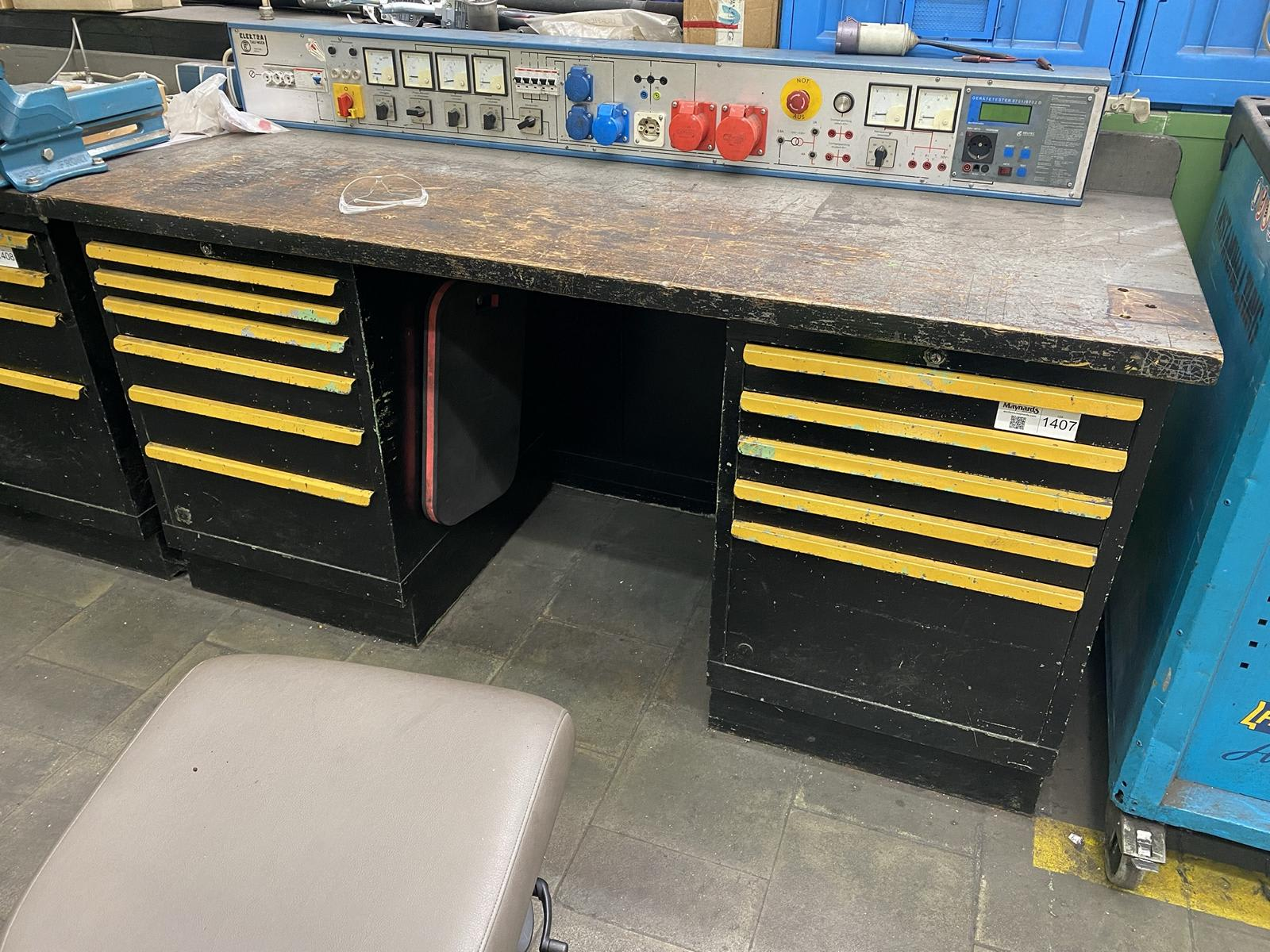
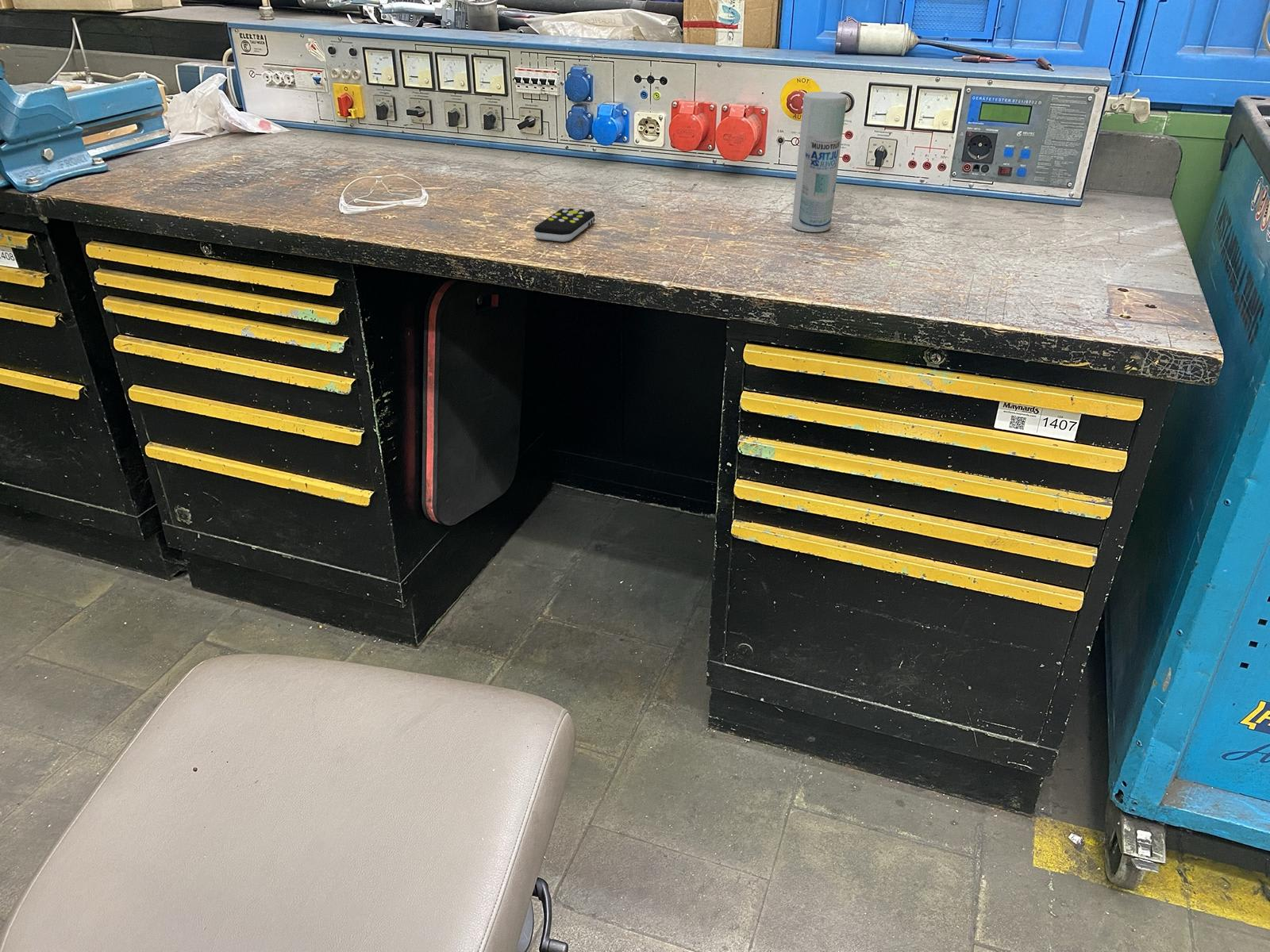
+ spray can [791,91,848,232]
+ remote control [533,206,595,243]
